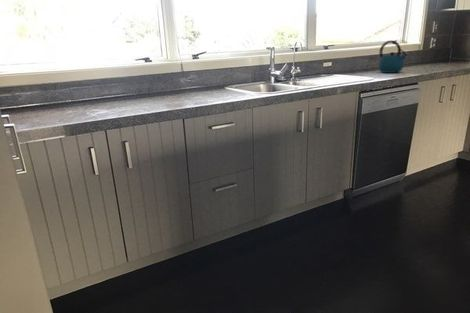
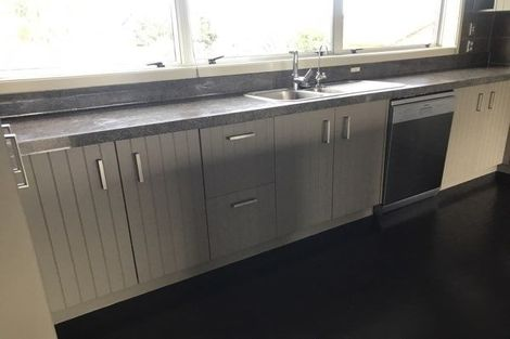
- kettle [378,40,409,74]
